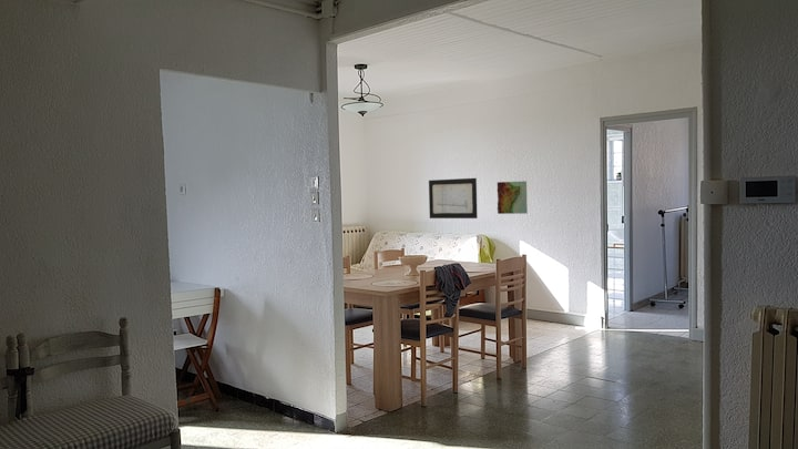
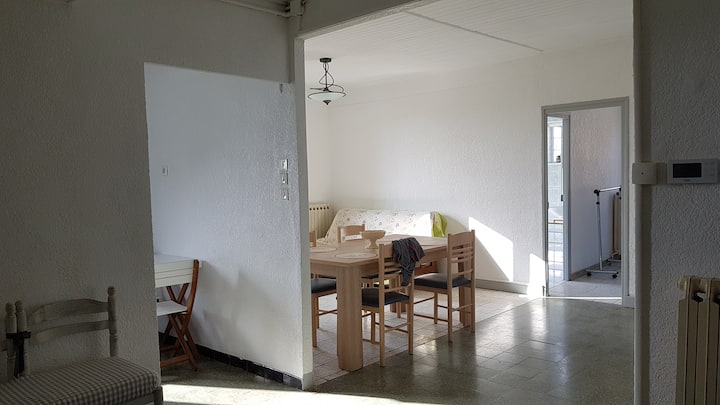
- topographical map [497,180,529,215]
- wall art [428,177,479,220]
